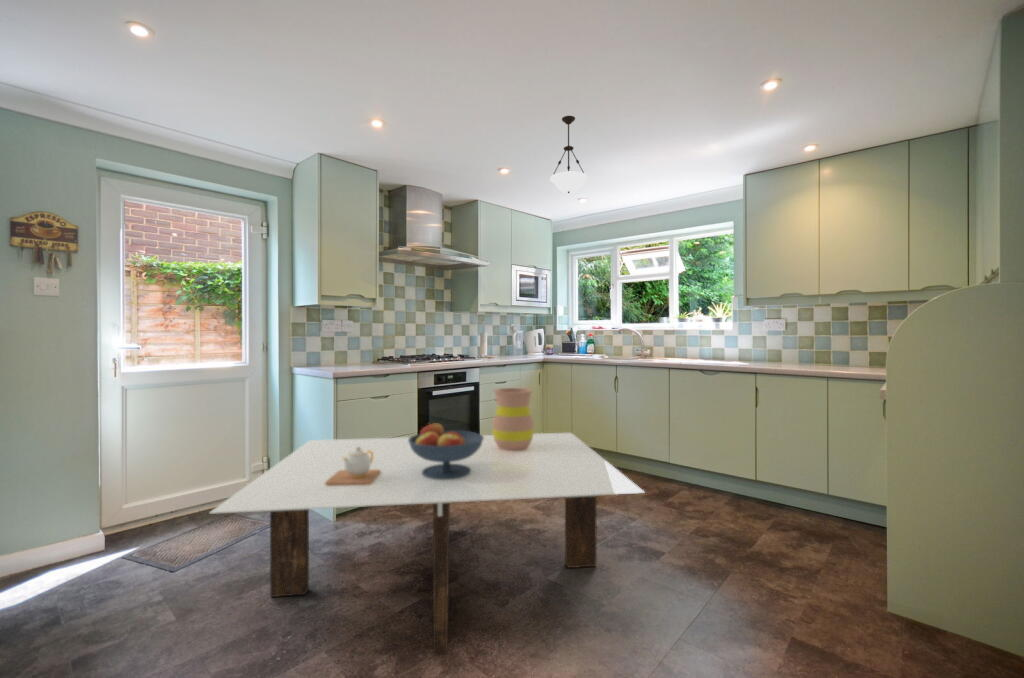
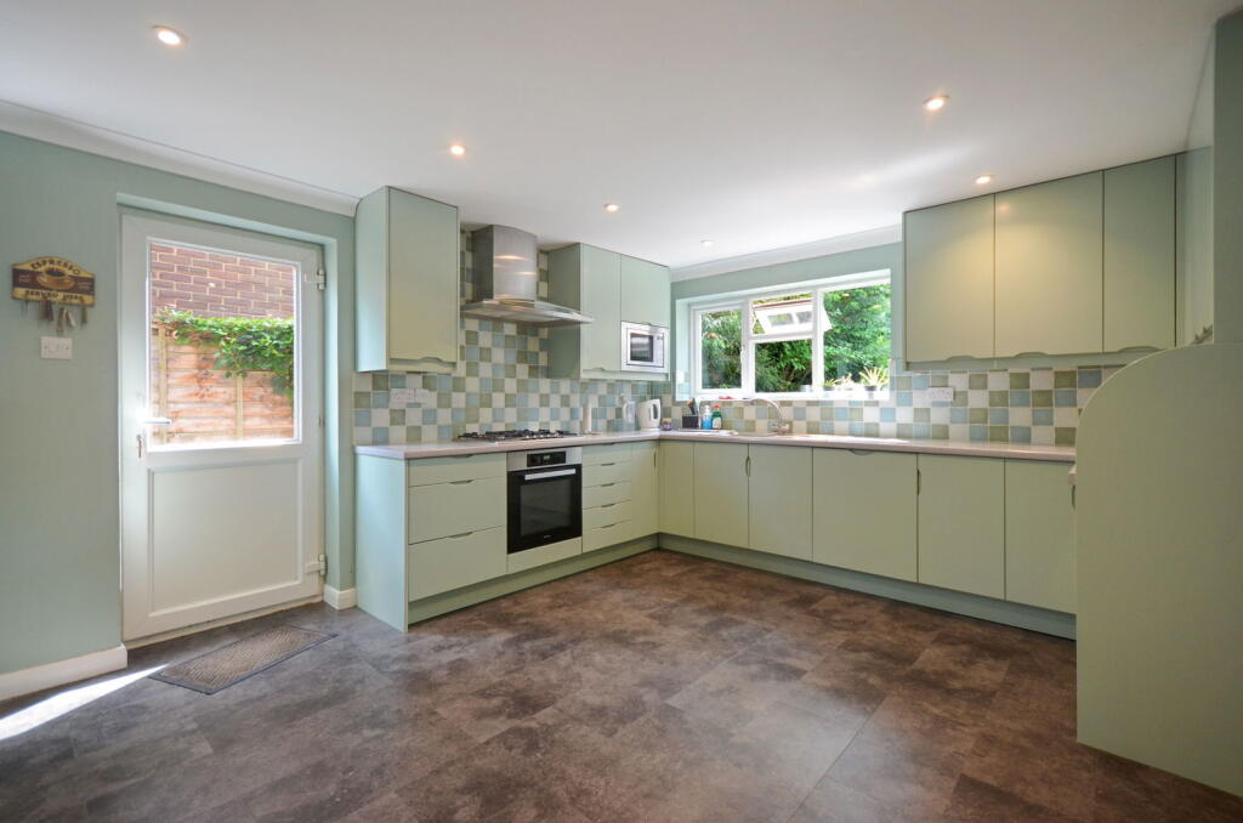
- fruit bowl [408,423,484,479]
- teapot [325,446,381,485]
- dining table [208,432,646,657]
- pendant light [549,115,588,194]
- vase [491,387,535,451]
